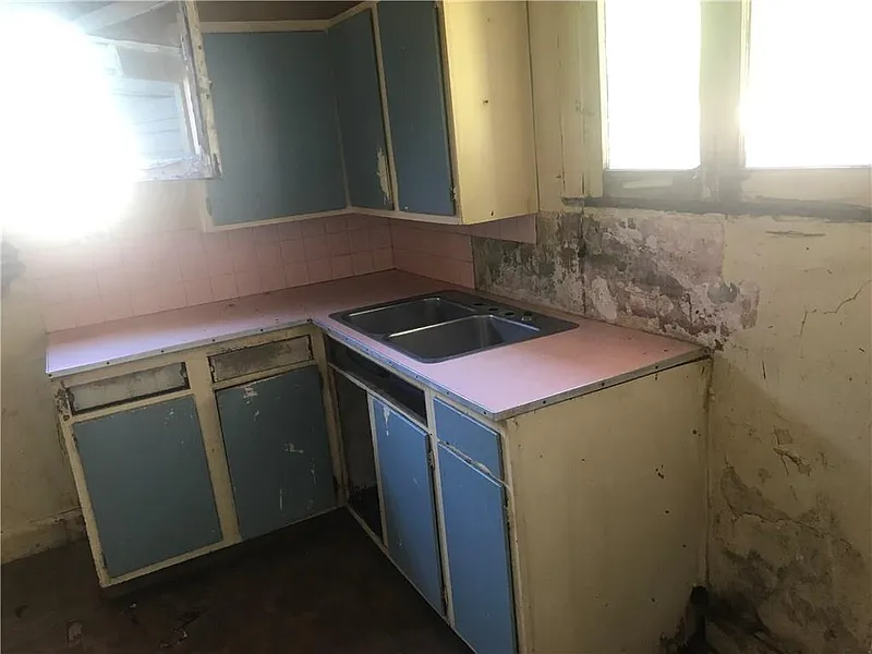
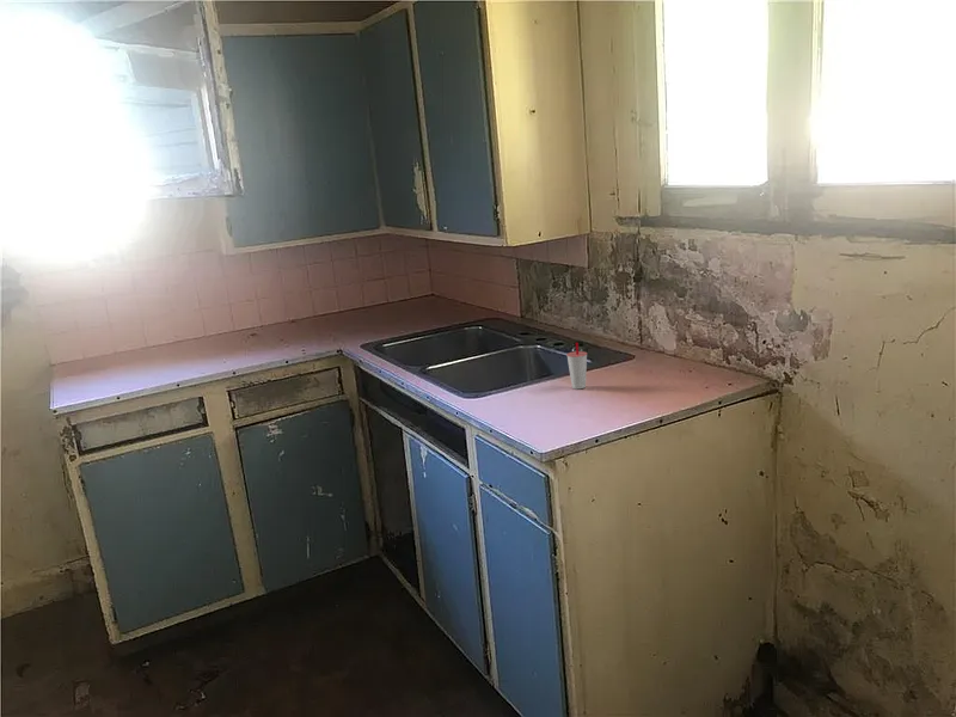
+ cup [565,342,588,390]
